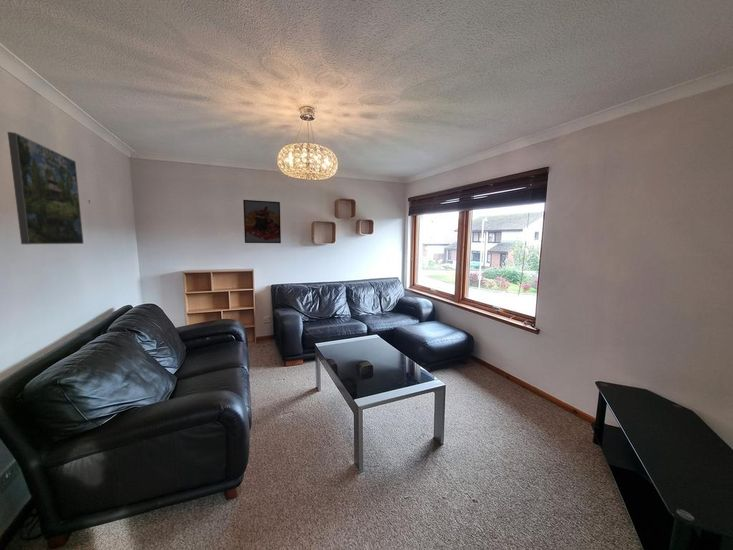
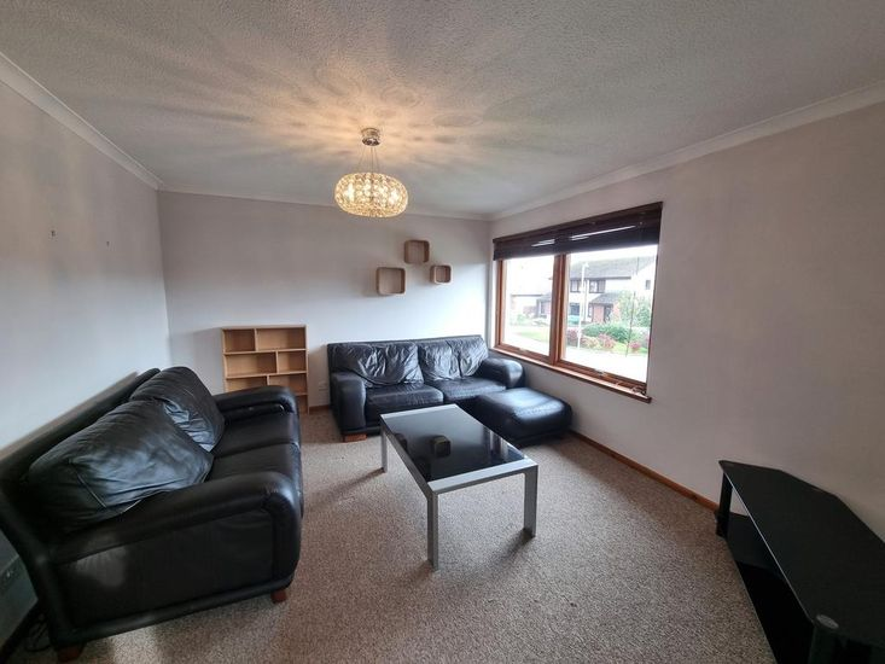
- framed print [242,199,282,244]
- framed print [7,131,85,245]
